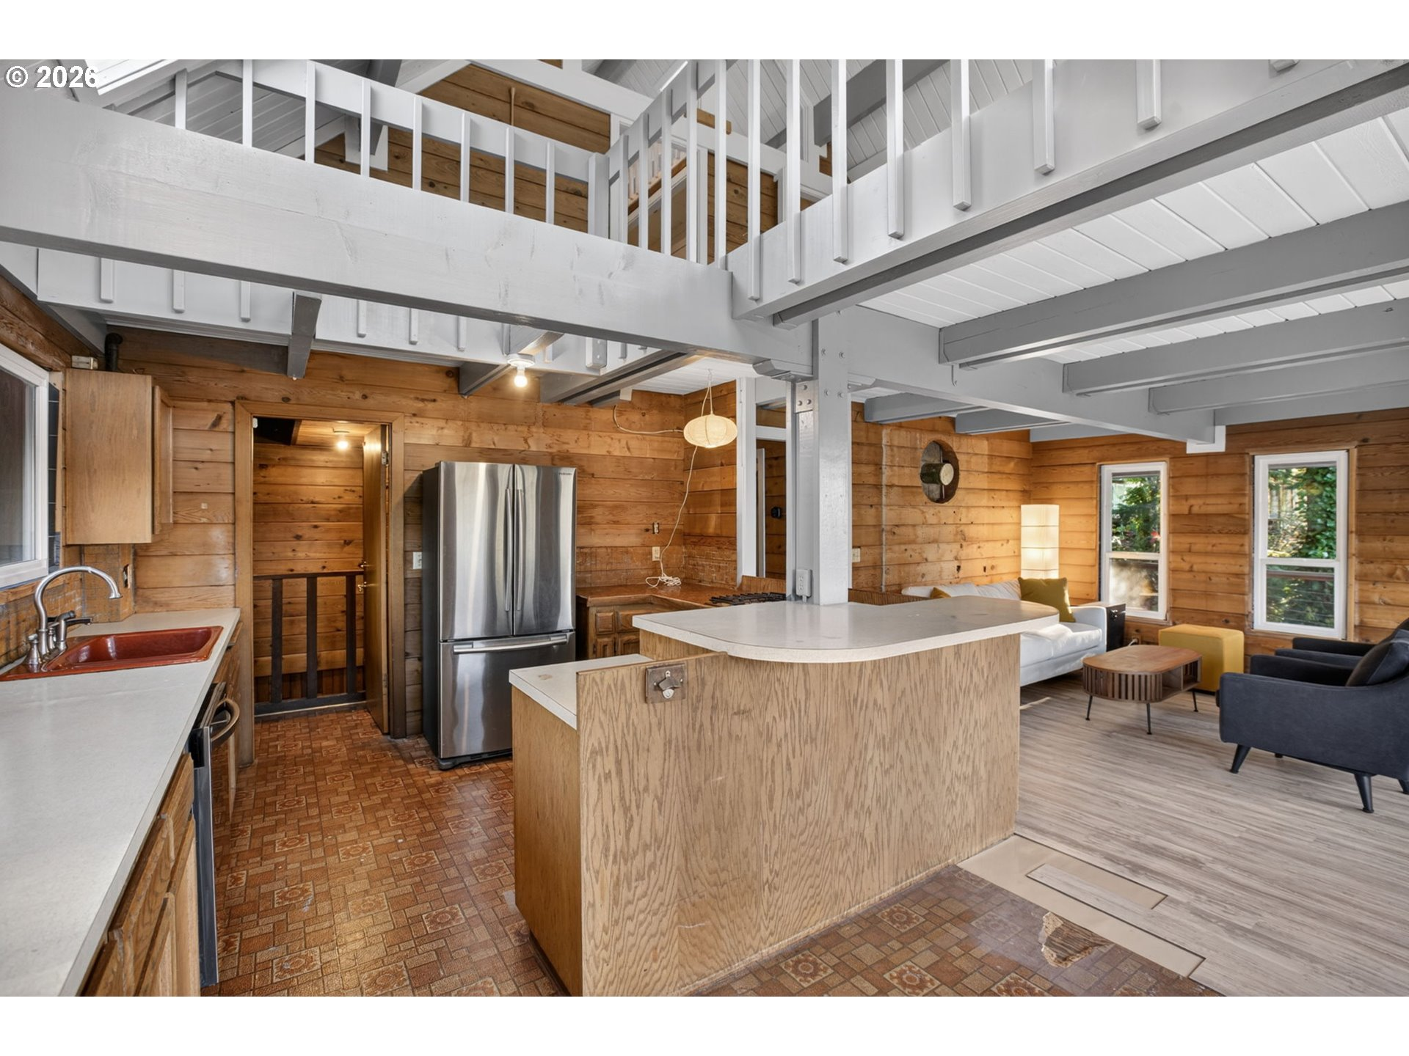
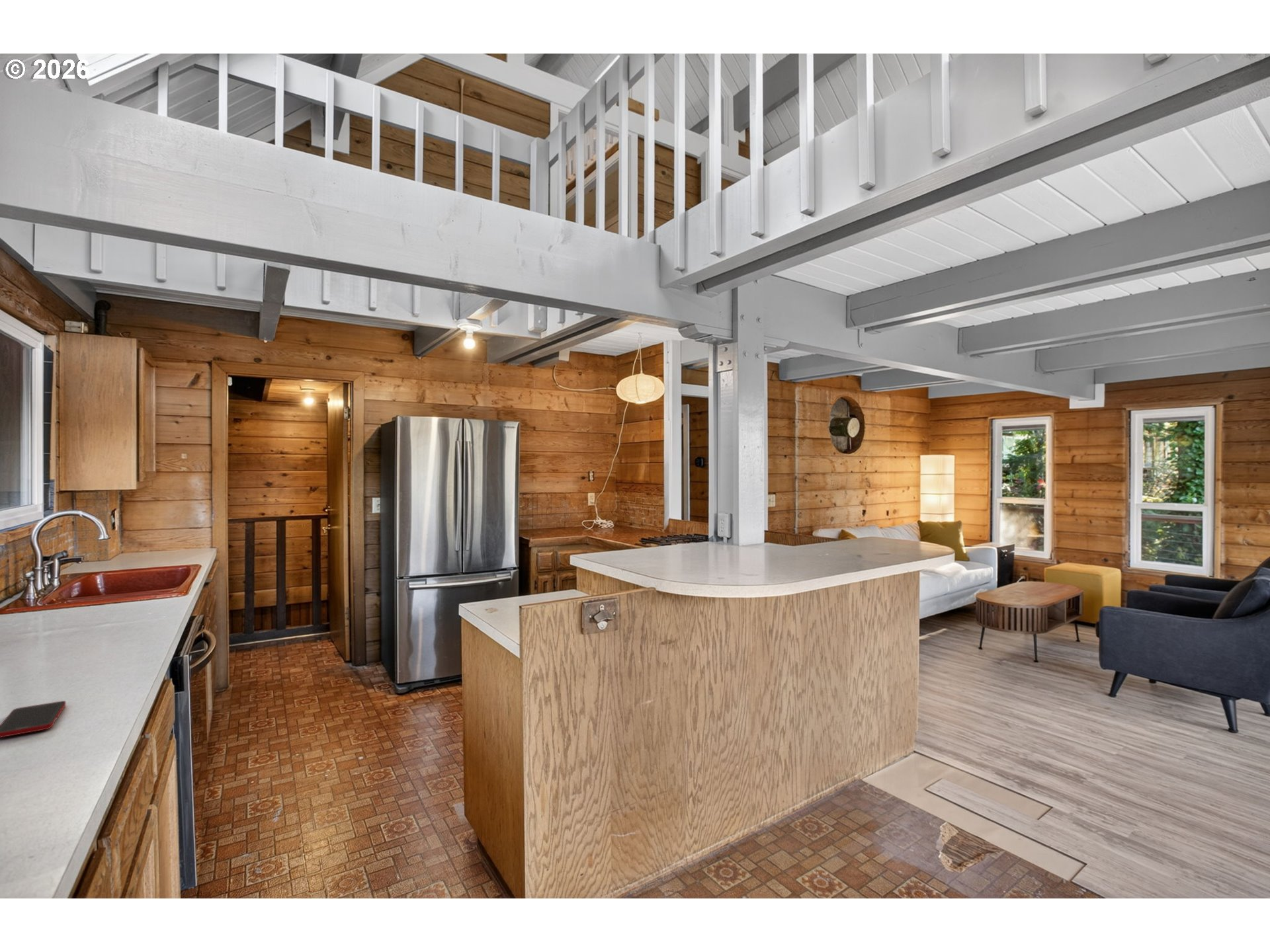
+ cell phone [0,700,66,738]
